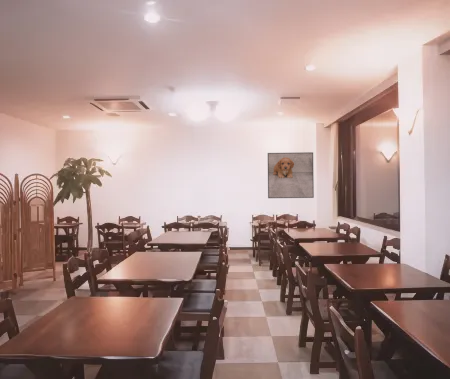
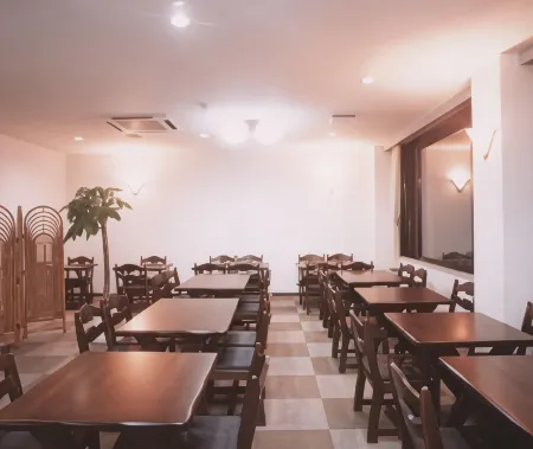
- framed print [267,151,315,199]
